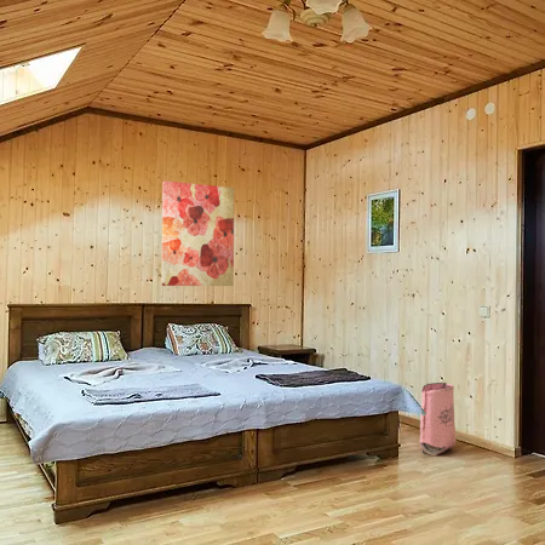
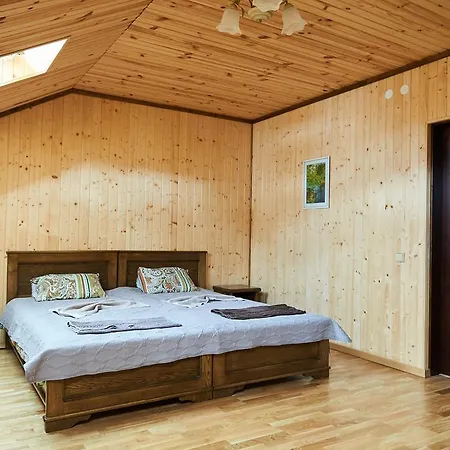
- bag [418,382,457,458]
- wall art [161,179,235,287]
